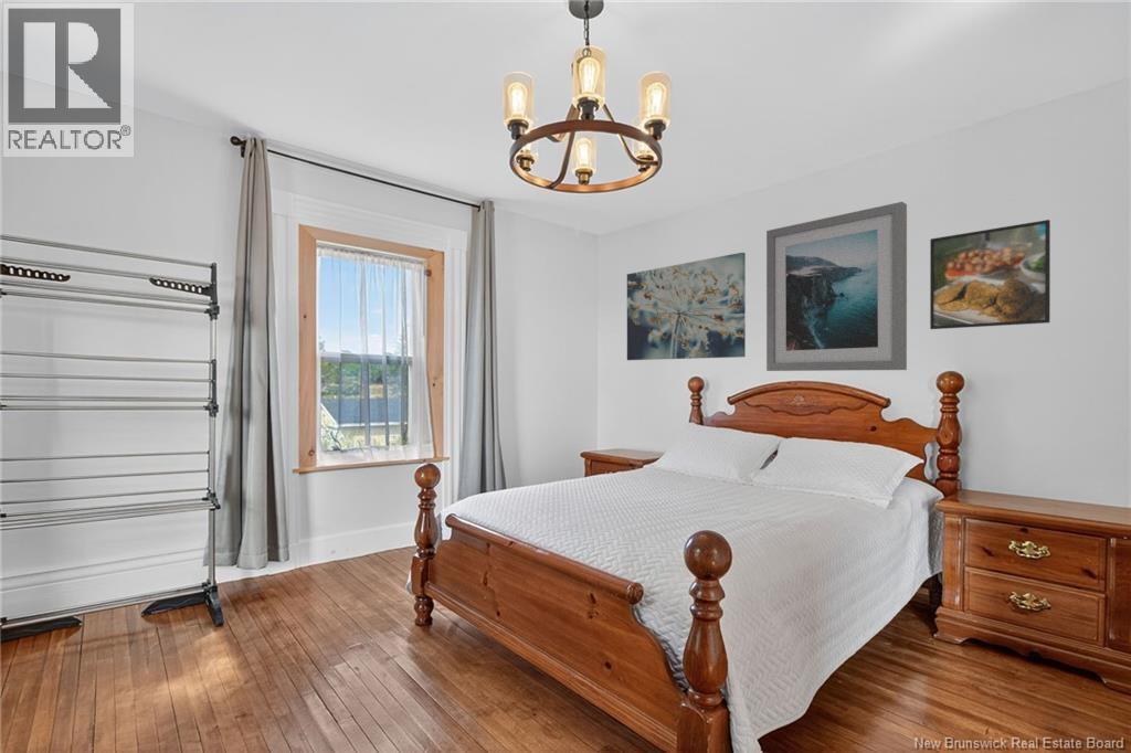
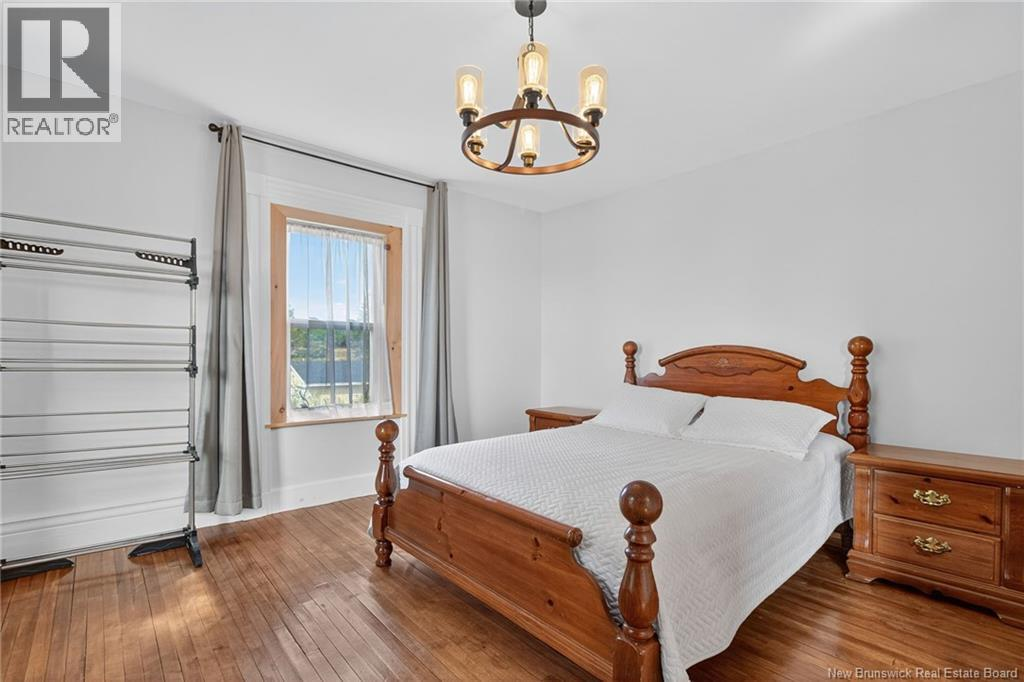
- wall art [626,252,747,361]
- wall art [765,201,908,372]
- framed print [929,219,1051,330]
